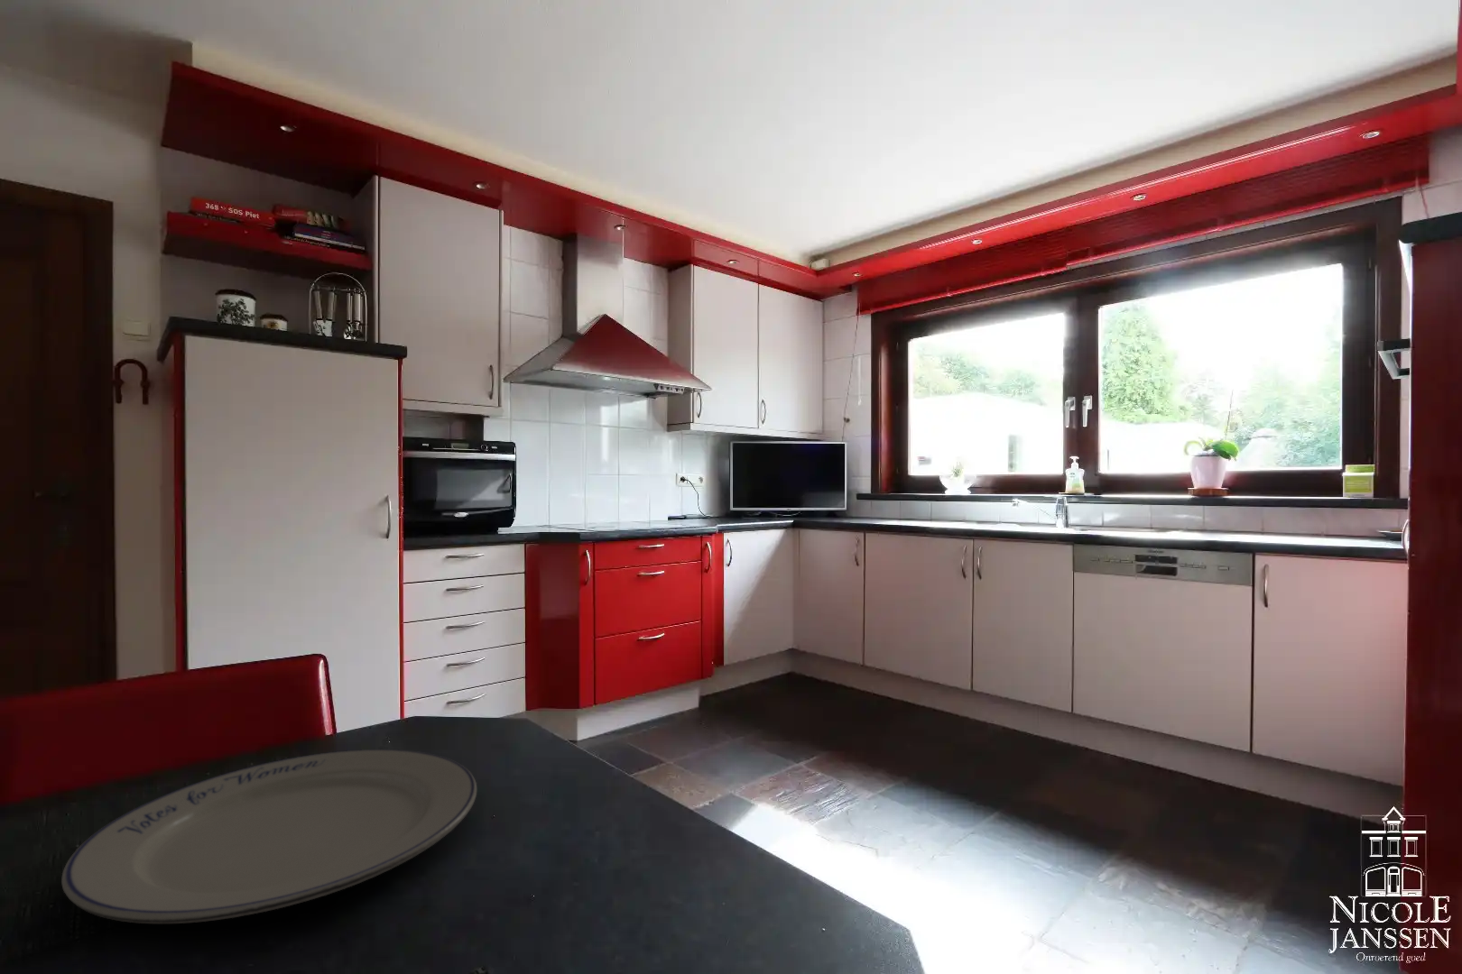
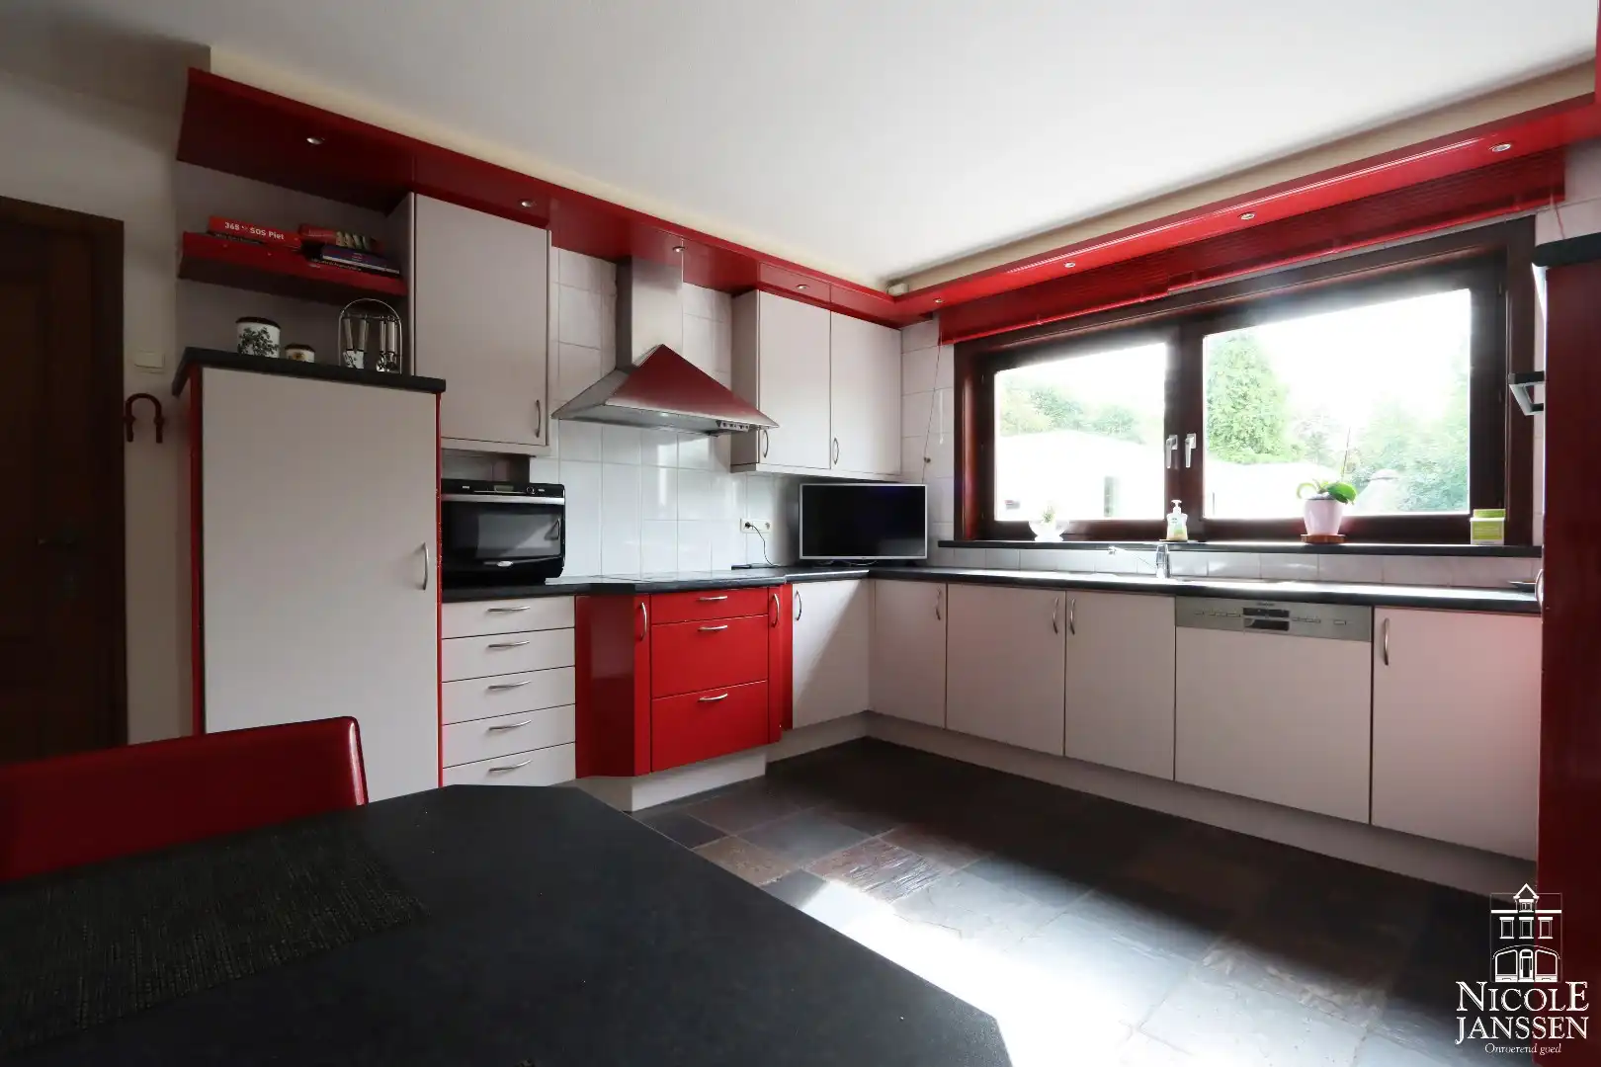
- chinaware [61,749,478,924]
